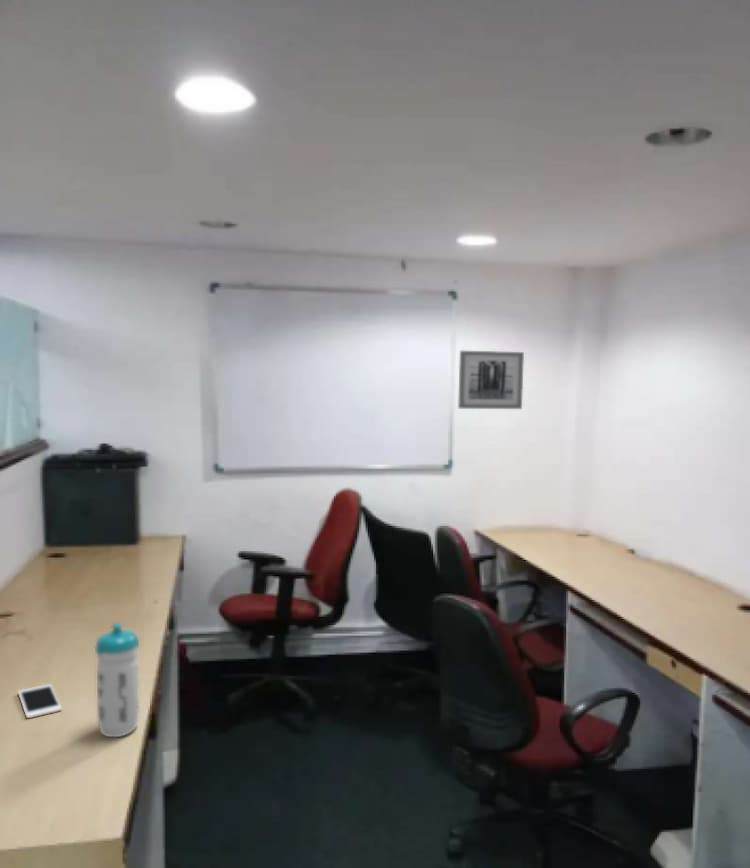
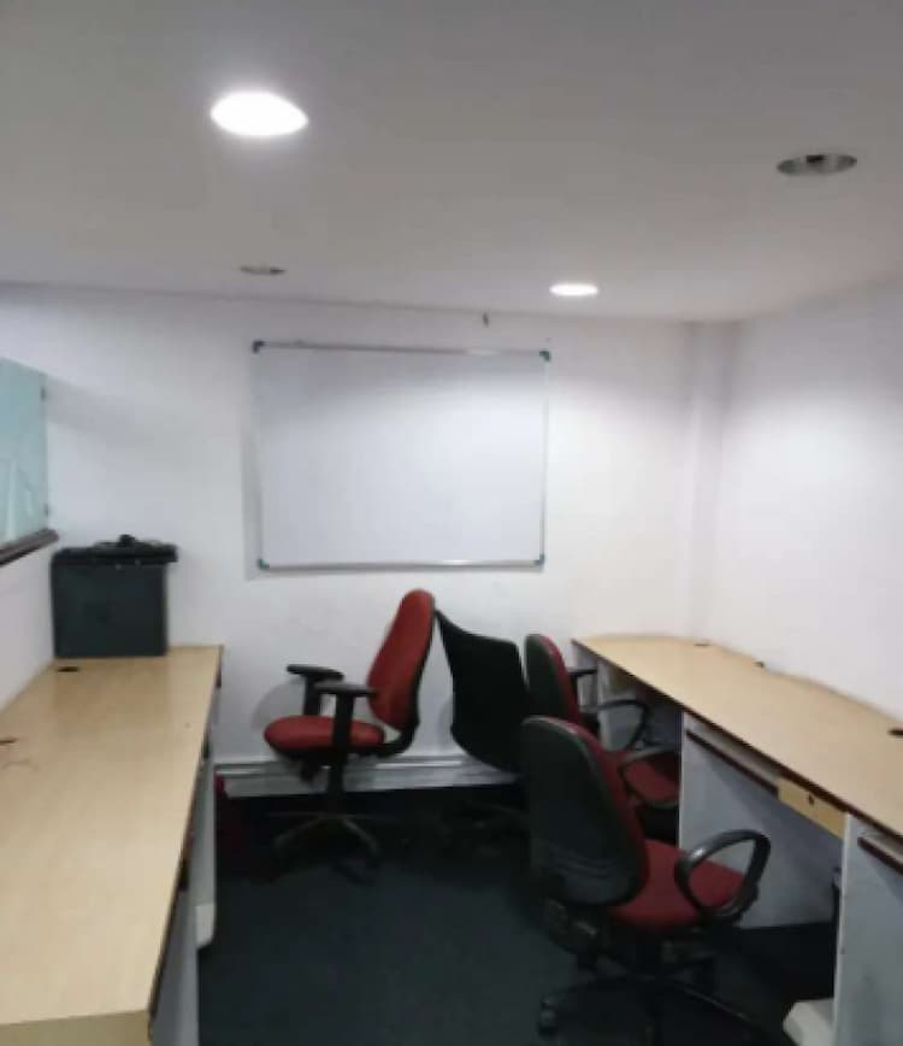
- water bottle [94,622,140,738]
- cell phone [17,683,63,719]
- wall art [457,350,525,410]
